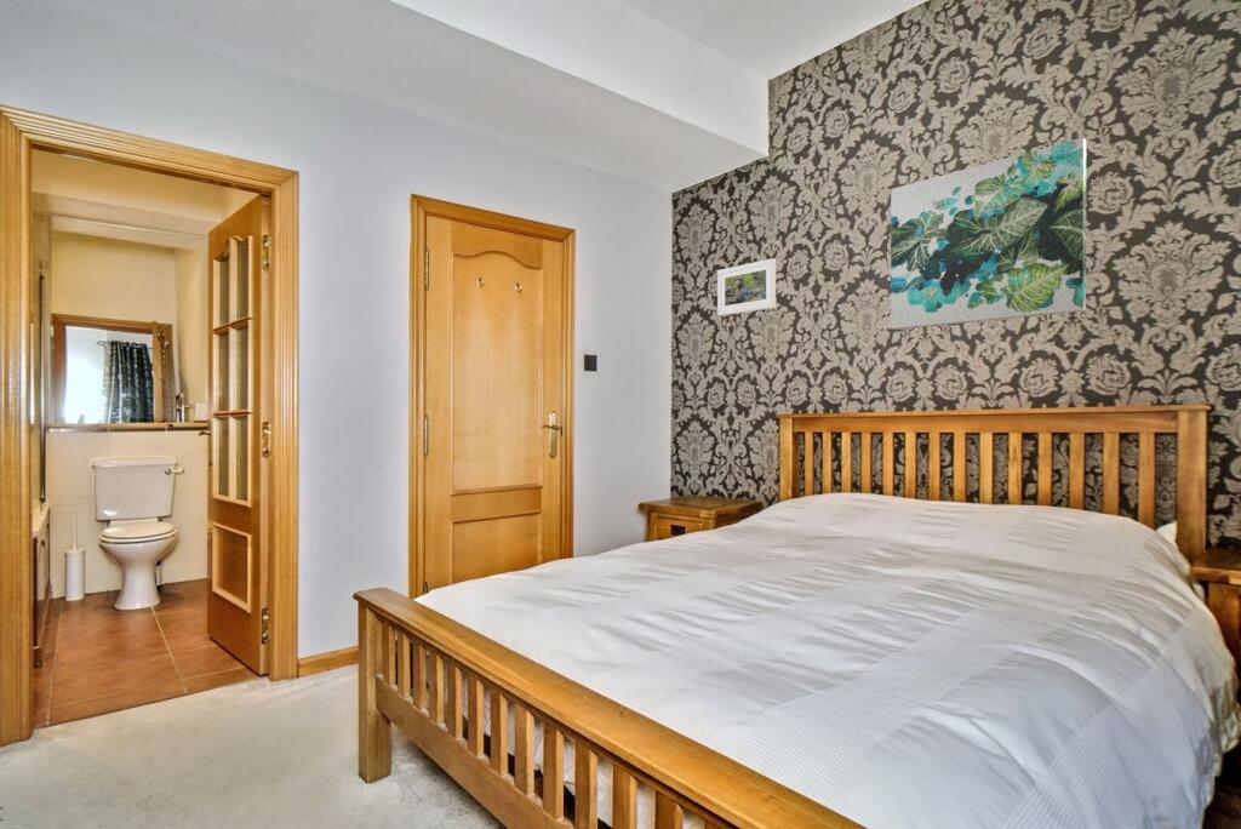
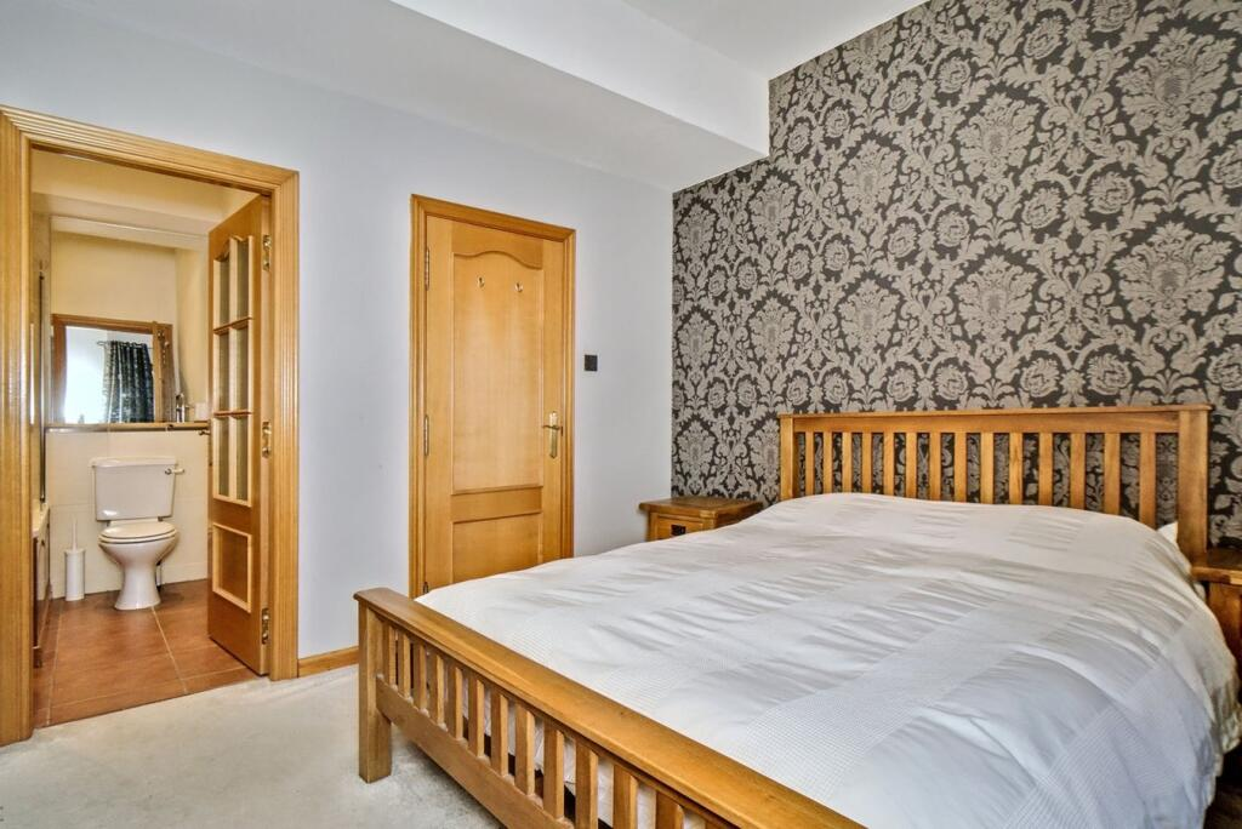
- wall art [890,137,1087,331]
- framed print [716,257,777,318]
